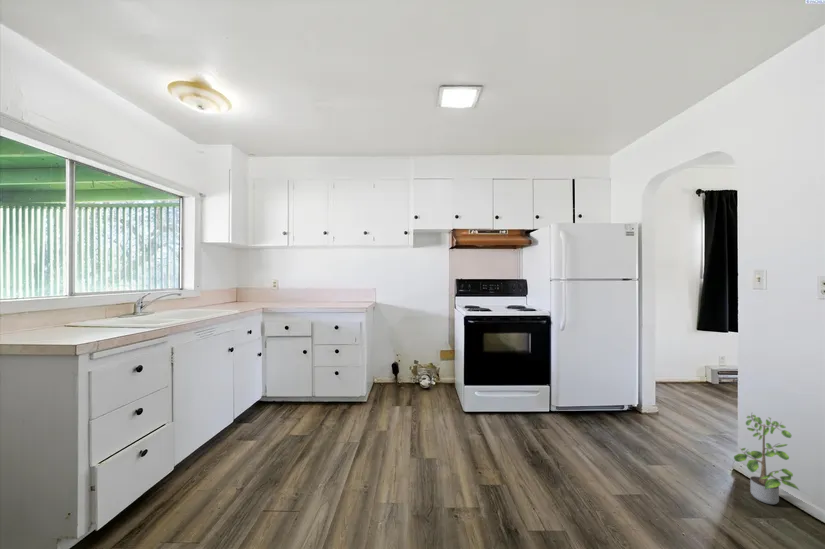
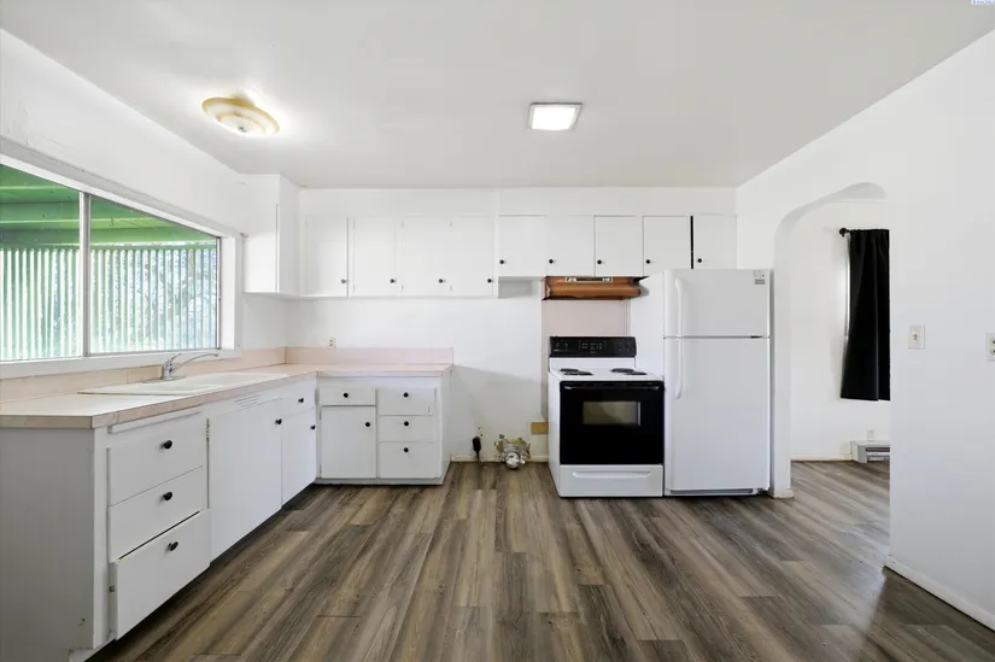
- potted plant [733,413,800,505]
